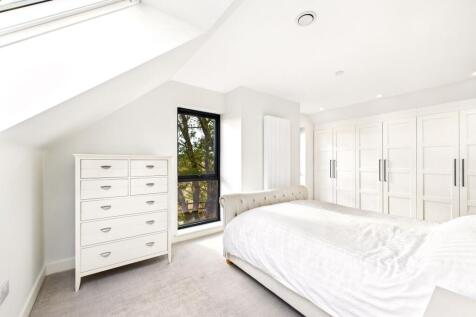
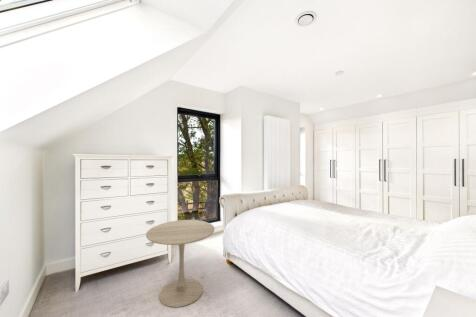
+ side table [145,219,215,308]
